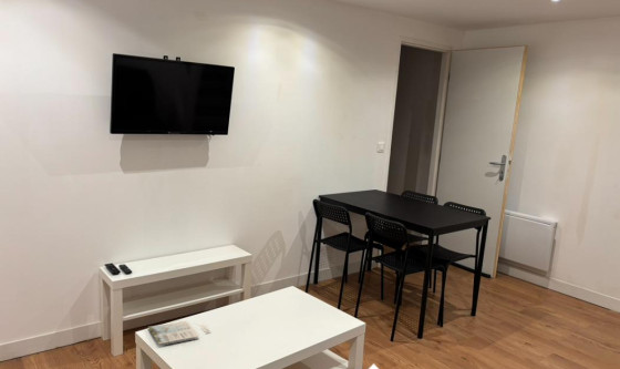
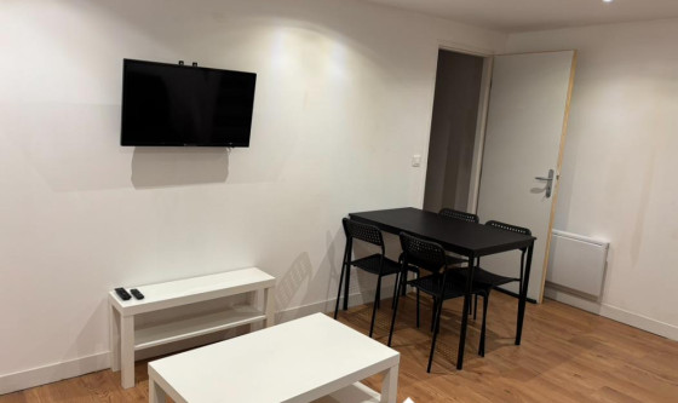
- magazine [147,320,213,347]
